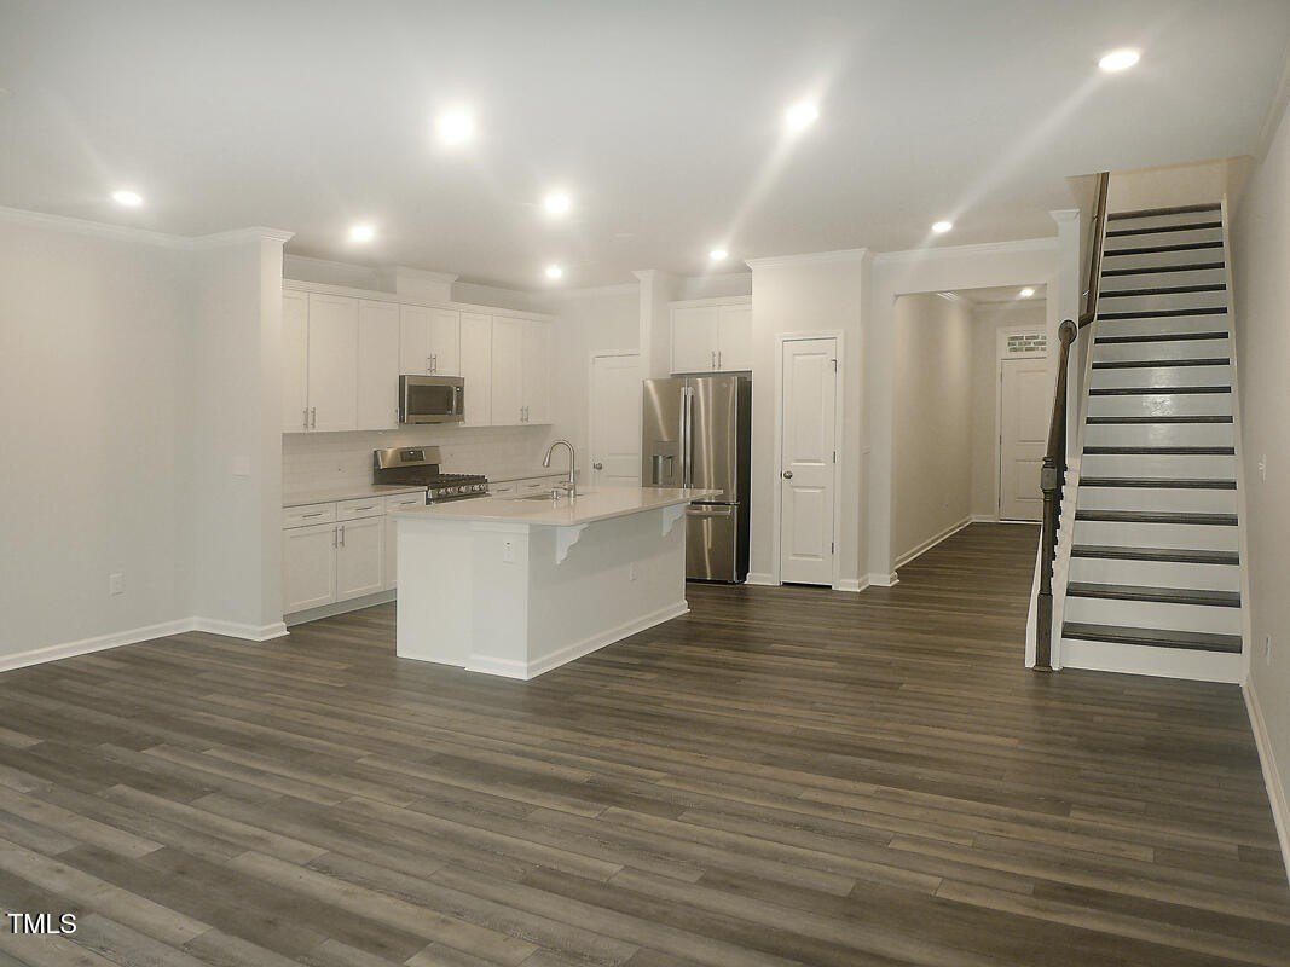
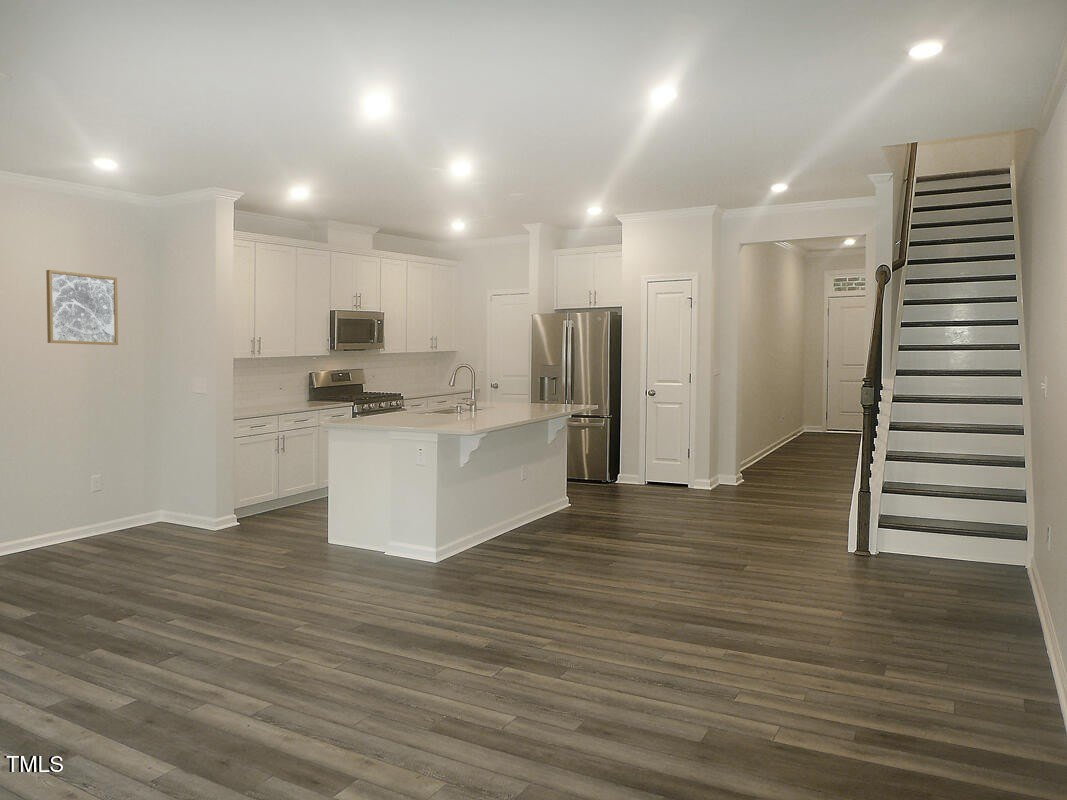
+ wall art [45,269,119,346]
